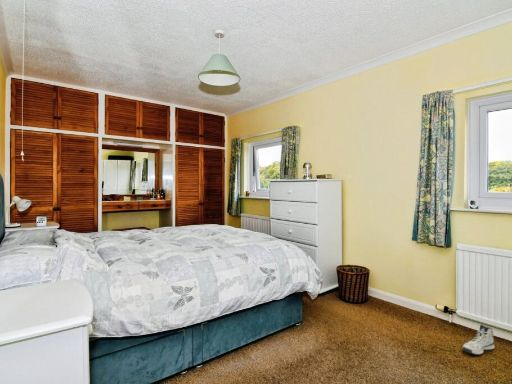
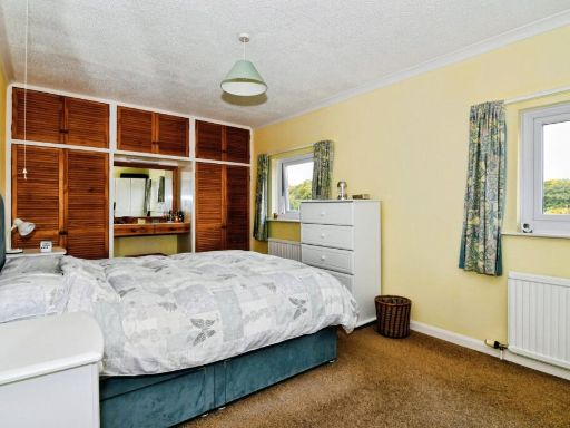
- sneaker [461,324,495,356]
